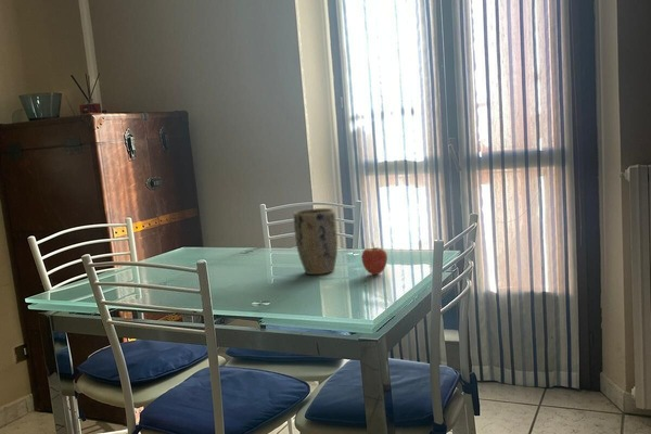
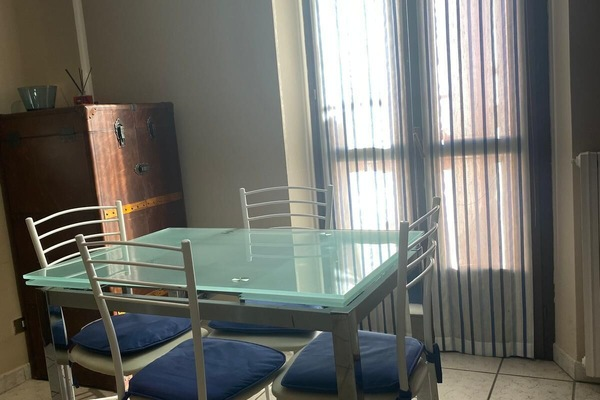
- fruit [361,242,388,276]
- plant pot [293,207,339,276]
